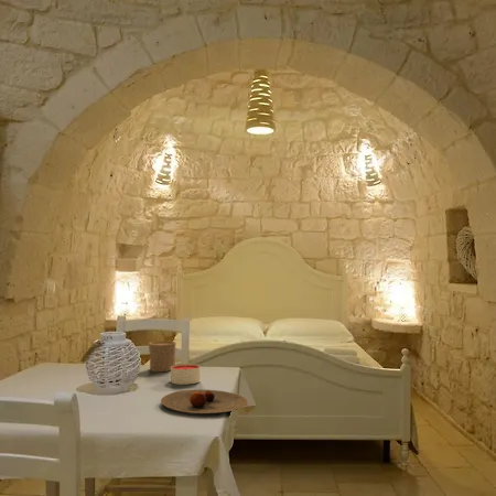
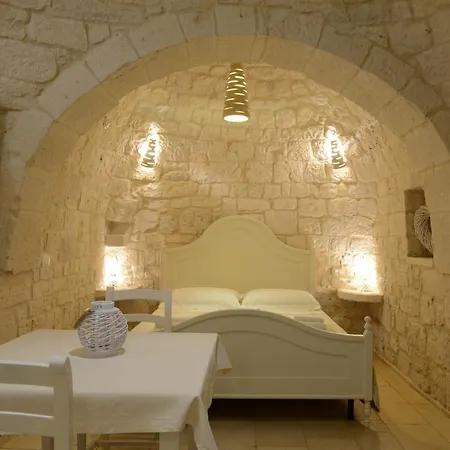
- plate [160,388,249,414]
- cup [148,339,177,373]
- candle [170,363,202,386]
